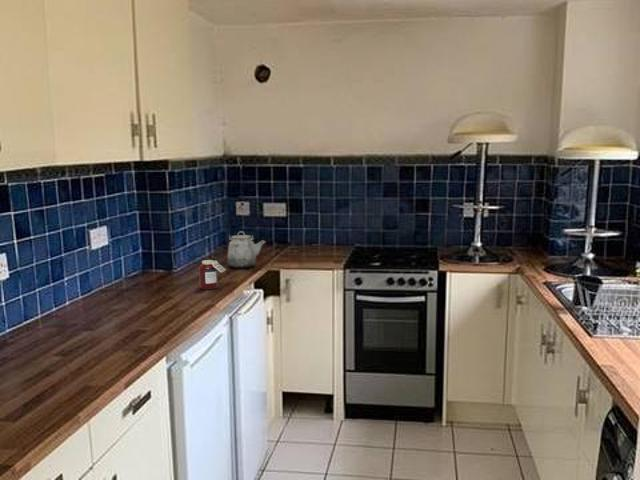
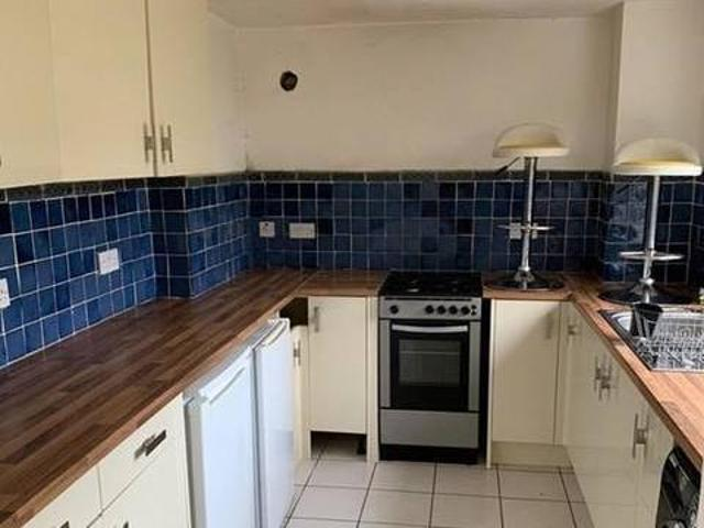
- jar [198,259,227,290]
- kettle [226,217,268,269]
